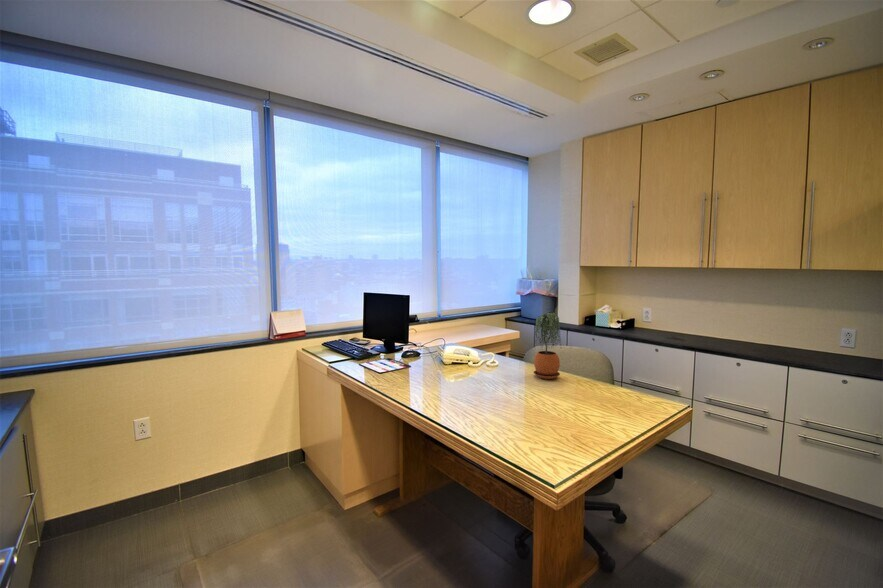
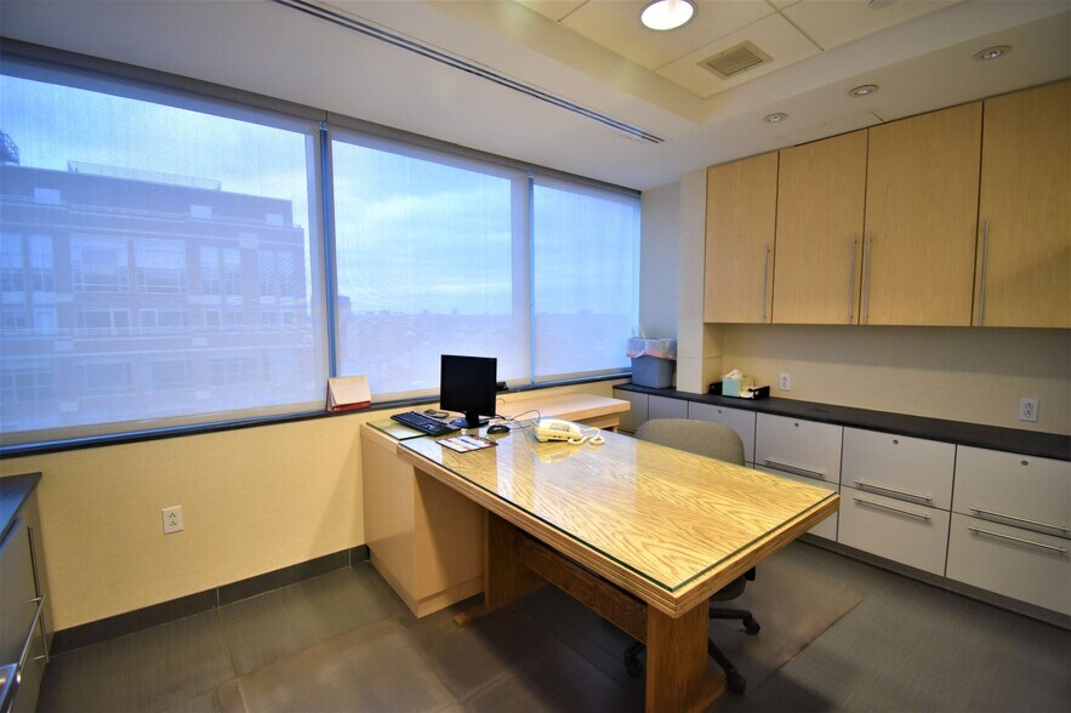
- potted plant [533,311,562,380]
